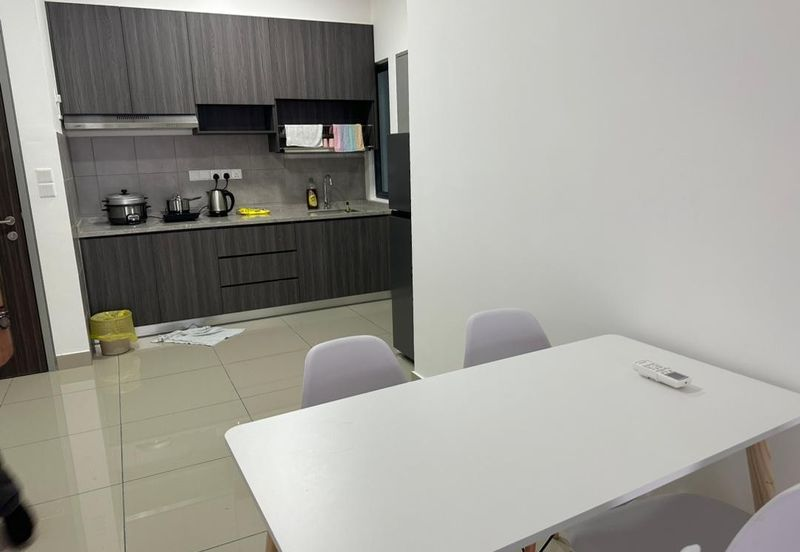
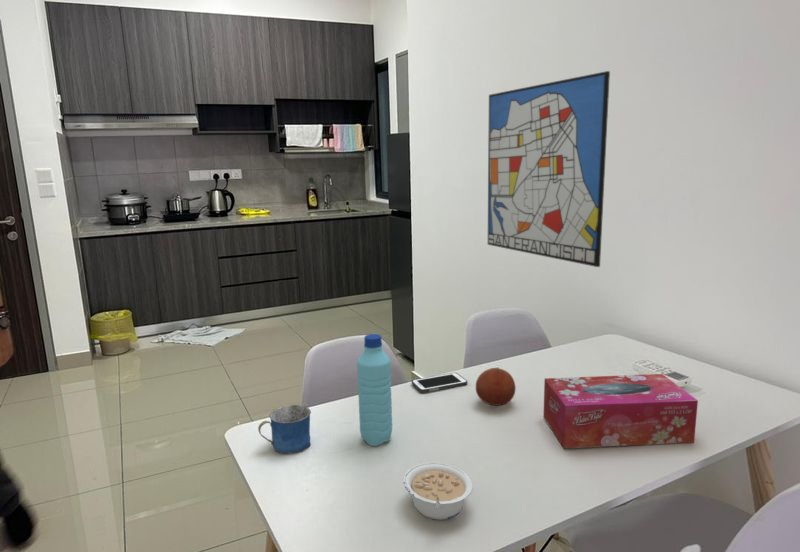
+ tissue box [542,373,699,449]
+ fruit [475,366,517,407]
+ mug [257,404,312,455]
+ wall art [487,70,611,268]
+ cell phone [411,372,468,393]
+ legume [402,462,473,521]
+ water bottle [356,333,393,447]
